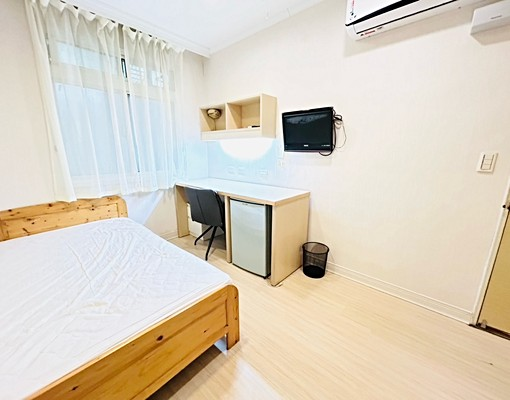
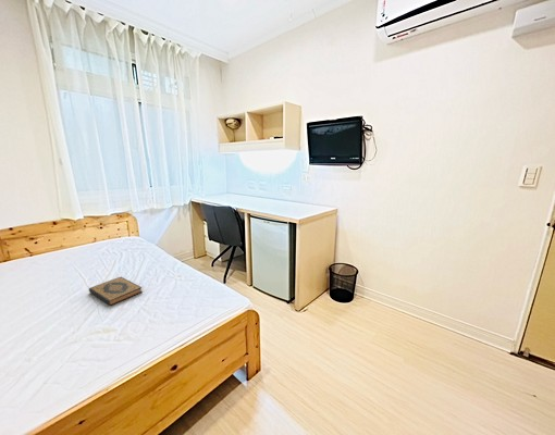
+ hardback book [88,276,144,307]
